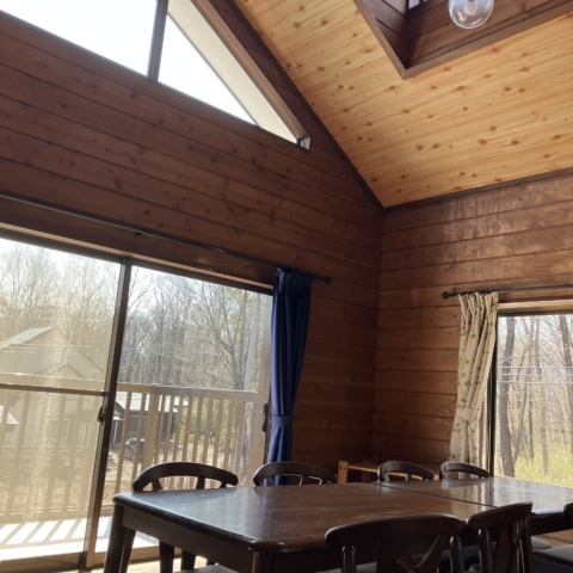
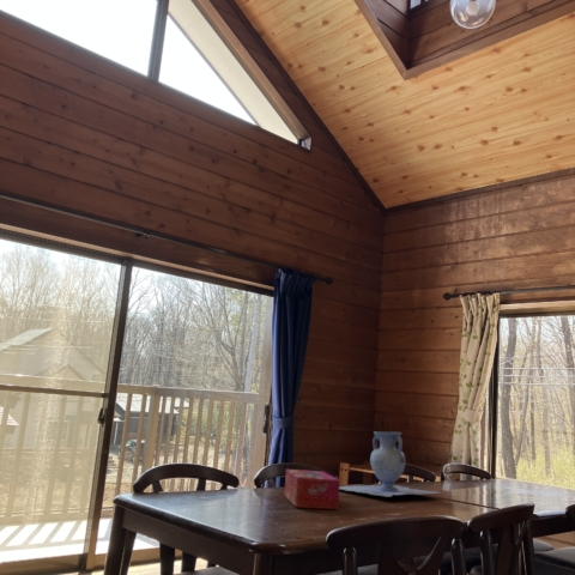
+ tissue box [283,468,341,510]
+ vase [339,431,442,498]
